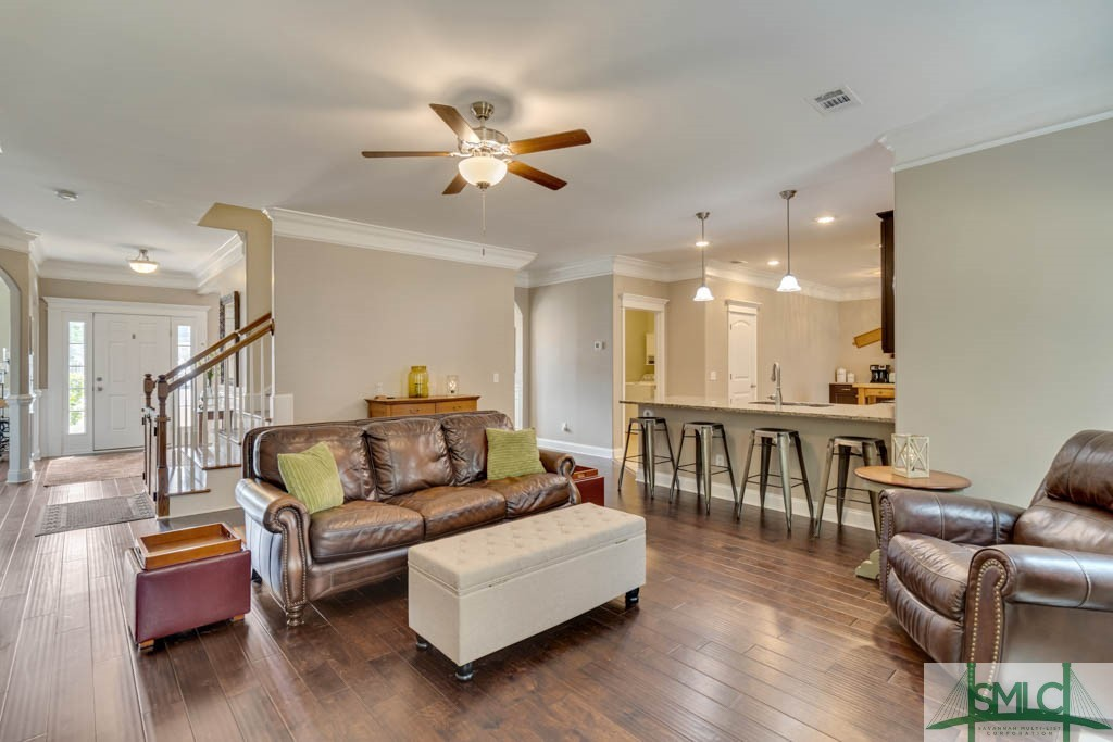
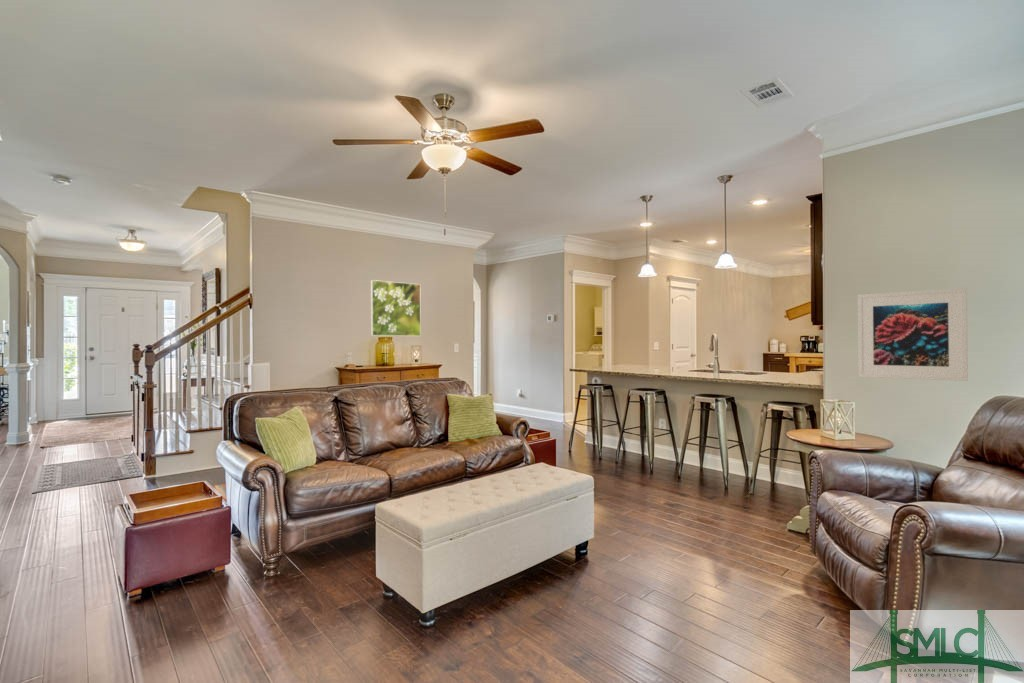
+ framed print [370,279,422,337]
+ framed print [857,287,969,382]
